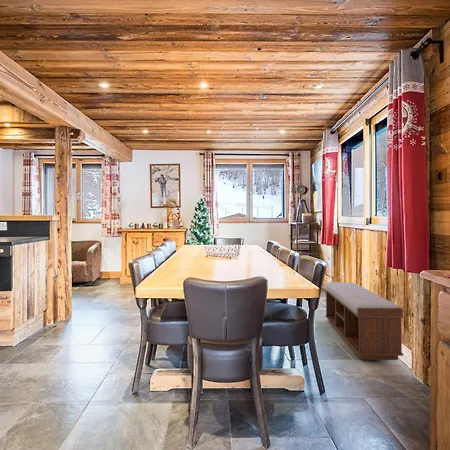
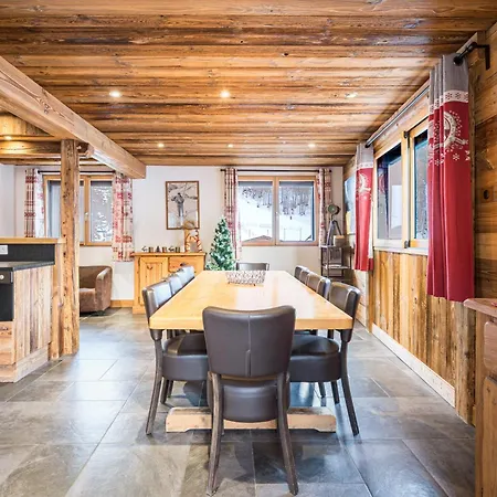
- bench [323,281,404,361]
